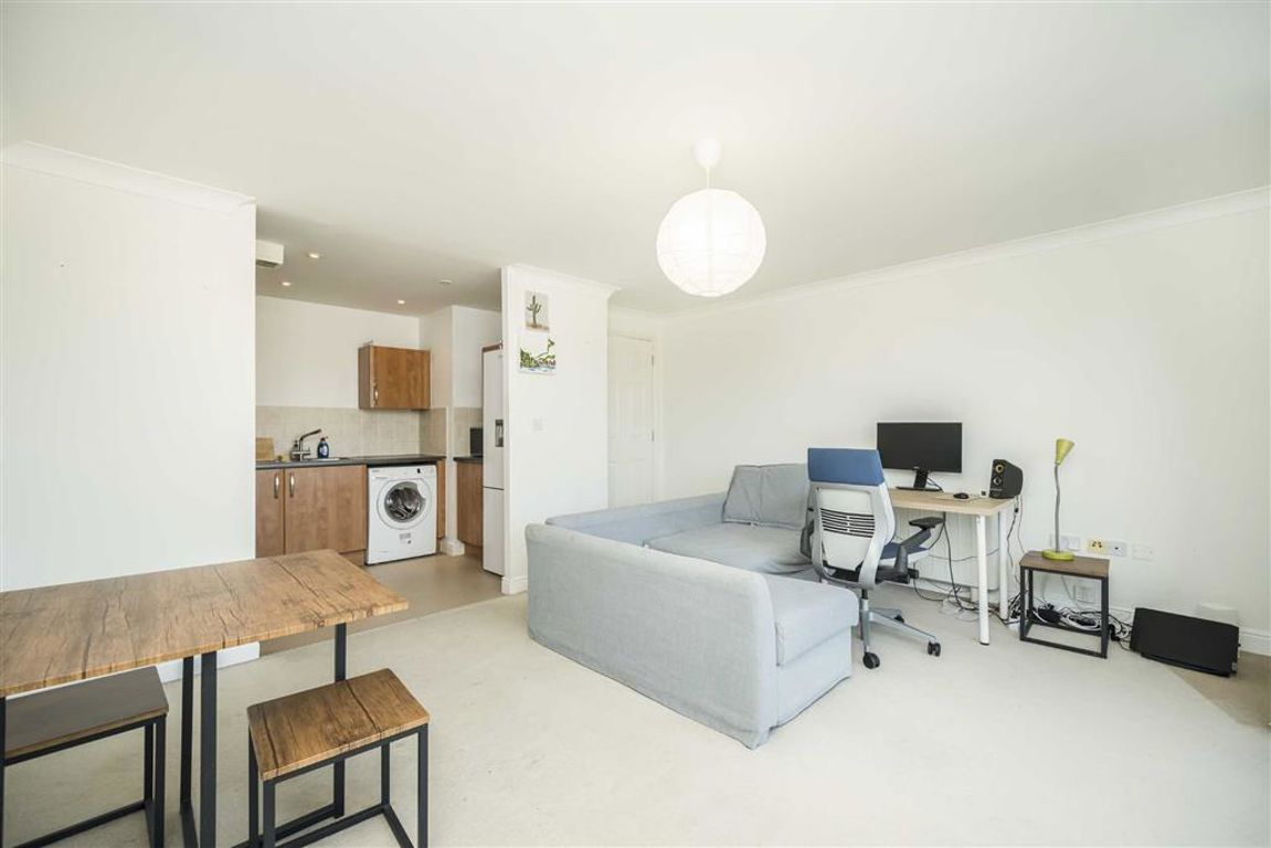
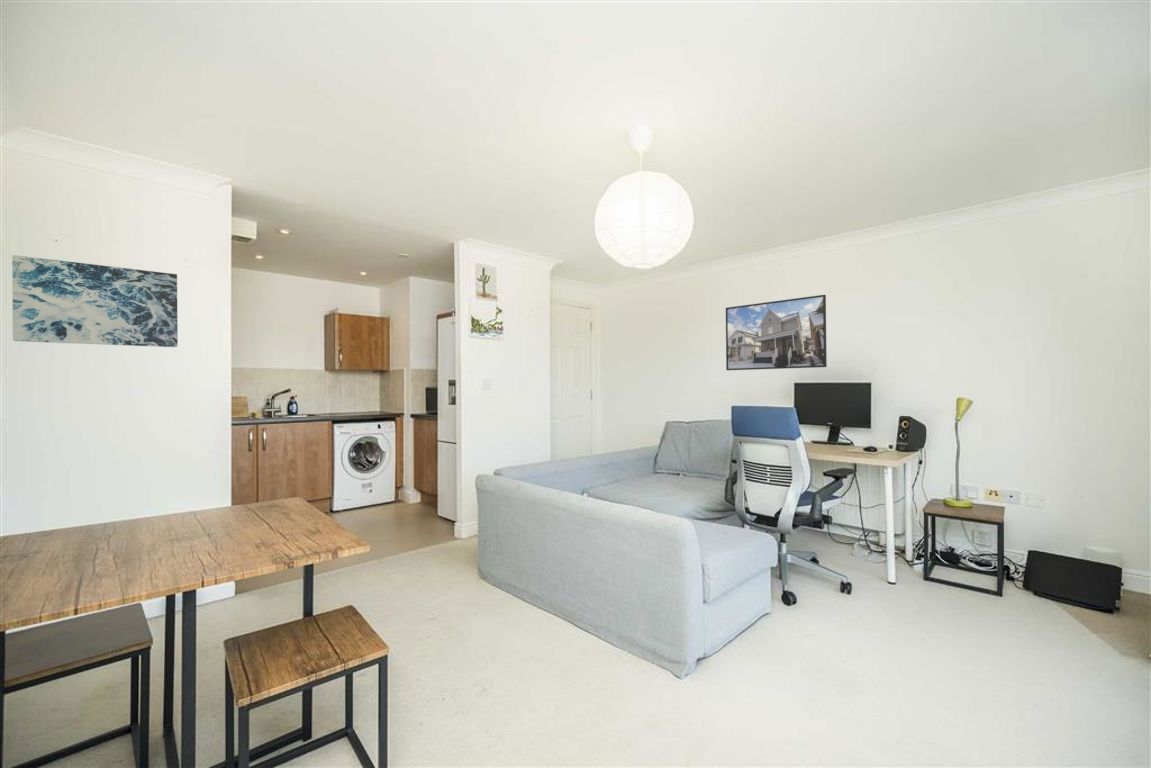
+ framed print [725,294,828,371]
+ wall art [11,254,179,348]
